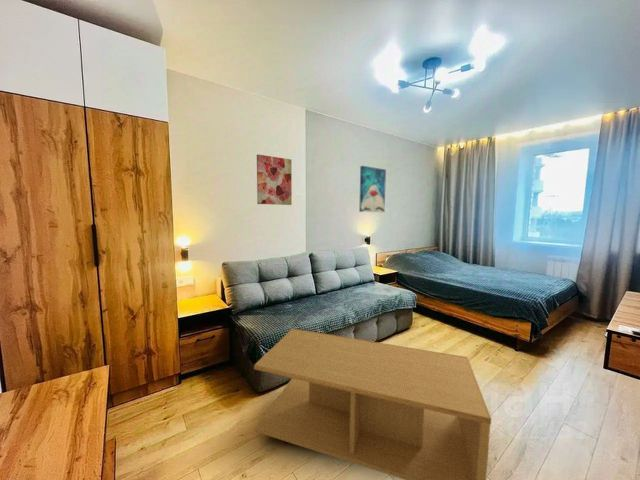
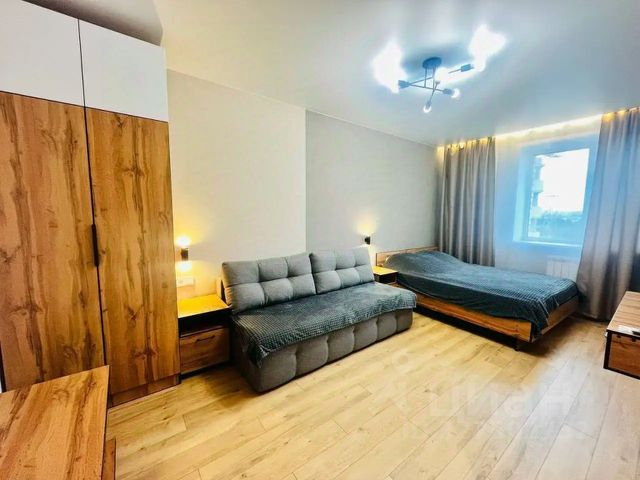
- coffee table [253,328,492,480]
- wall art [358,165,387,213]
- wall art [256,153,293,206]
